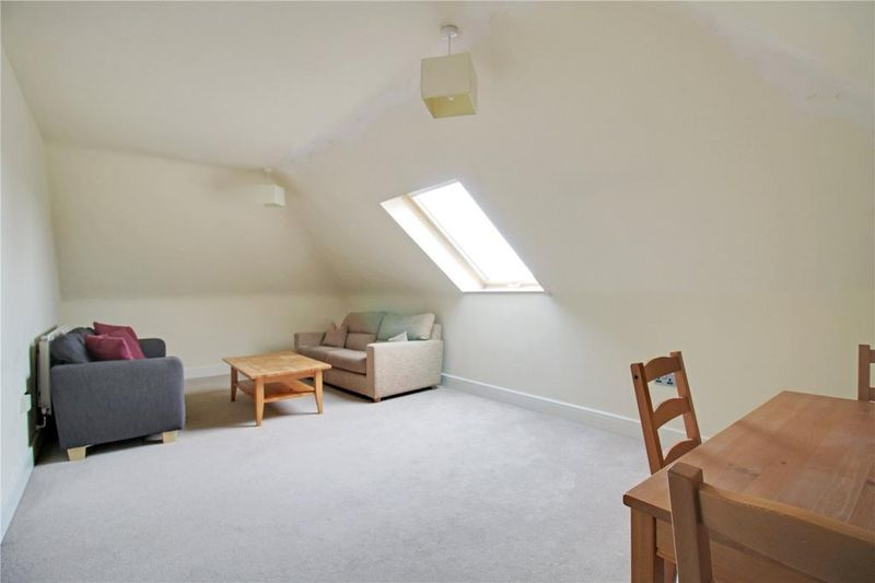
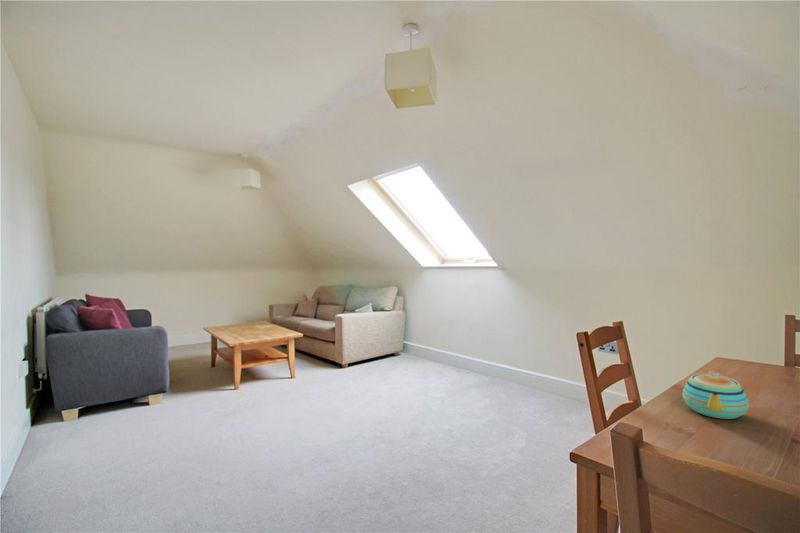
+ teapot [681,370,750,420]
